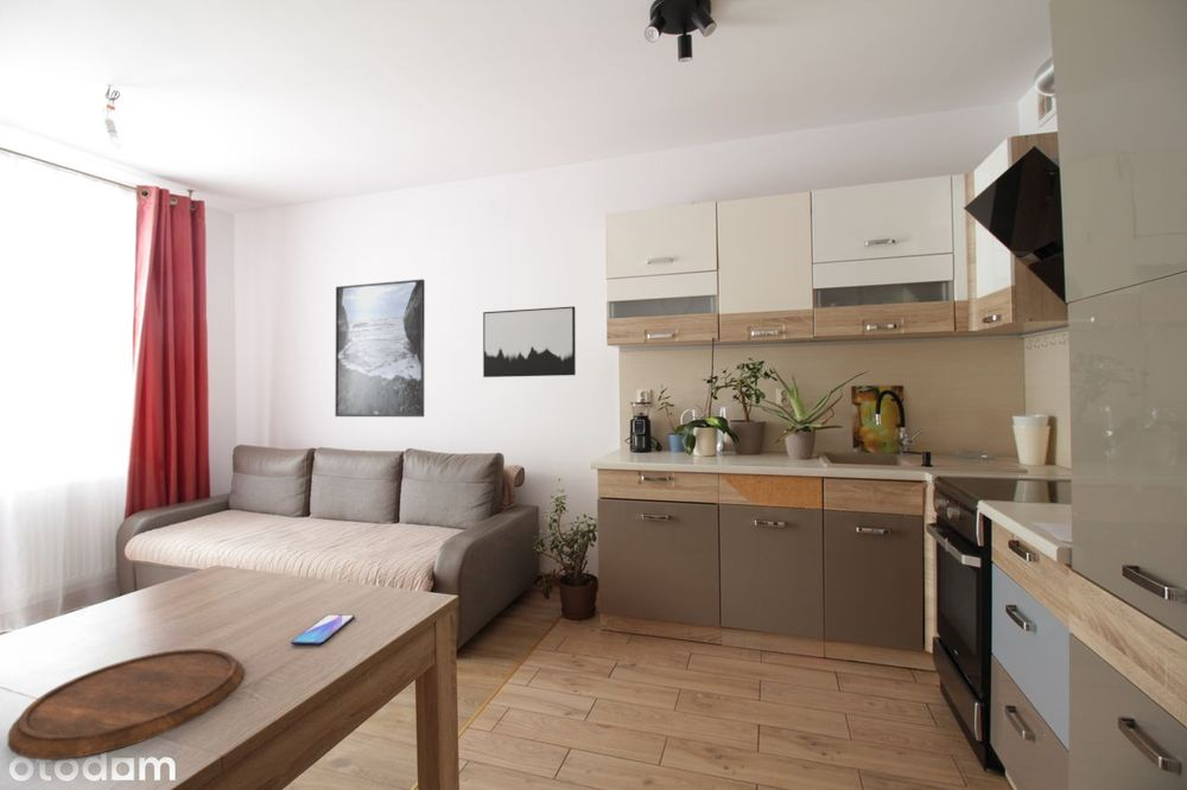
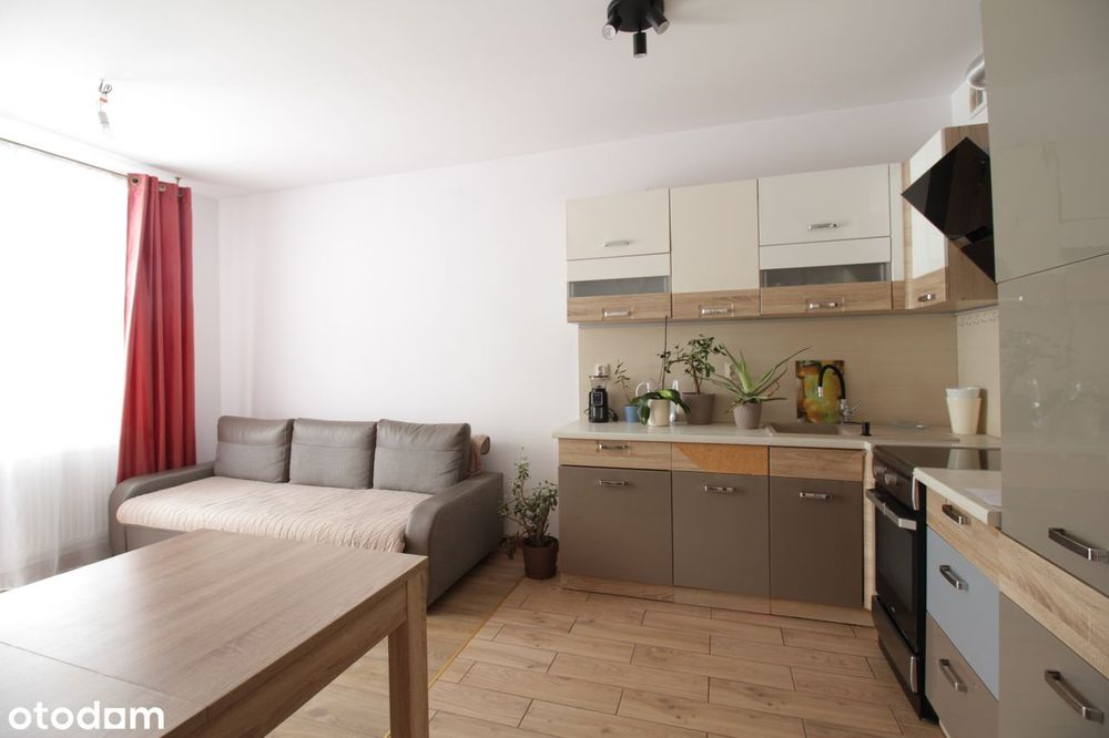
- smartphone [290,613,355,646]
- wall art [482,305,577,378]
- cutting board [6,648,245,760]
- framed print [335,279,426,418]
